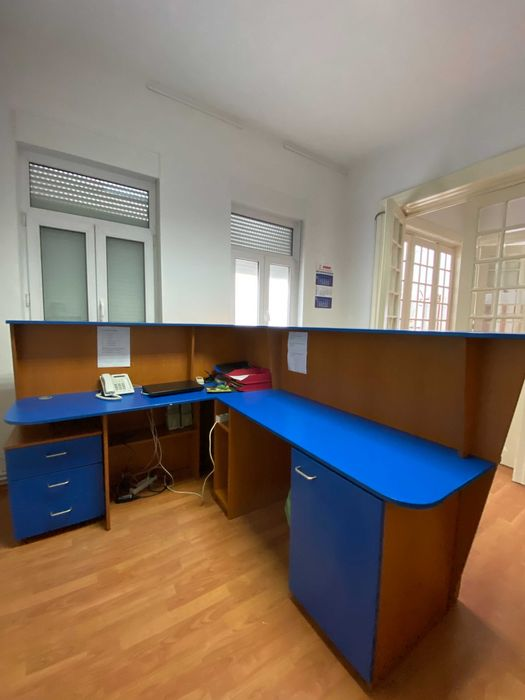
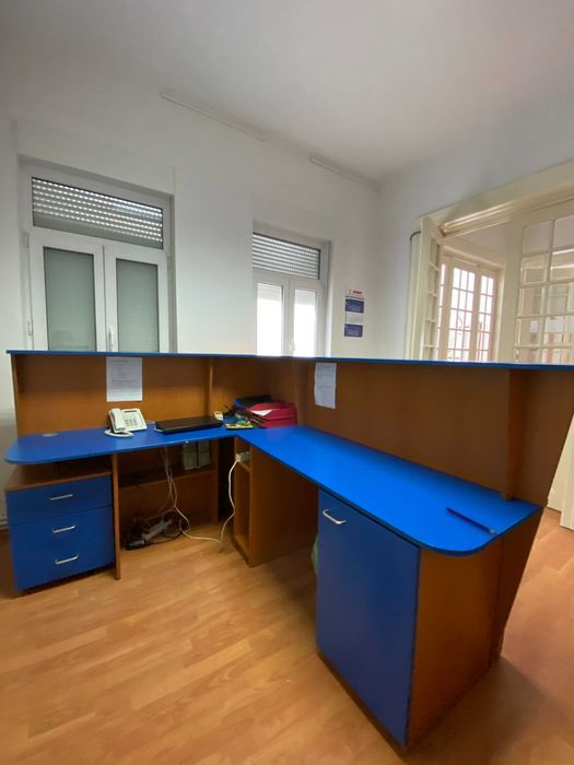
+ pen [445,506,497,536]
